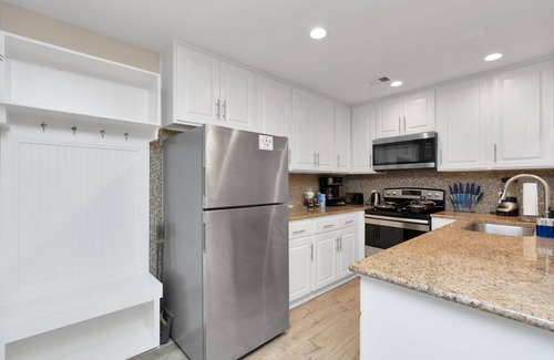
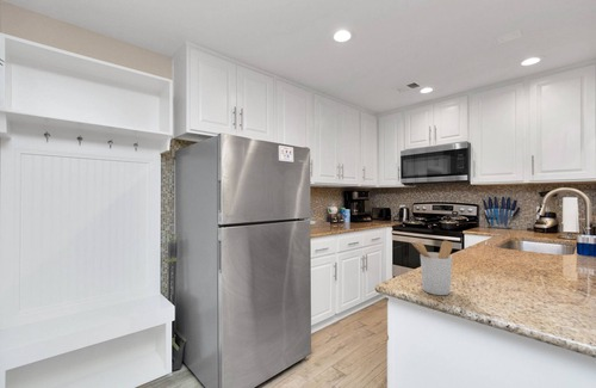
+ utensil holder [408,239,454,296]
